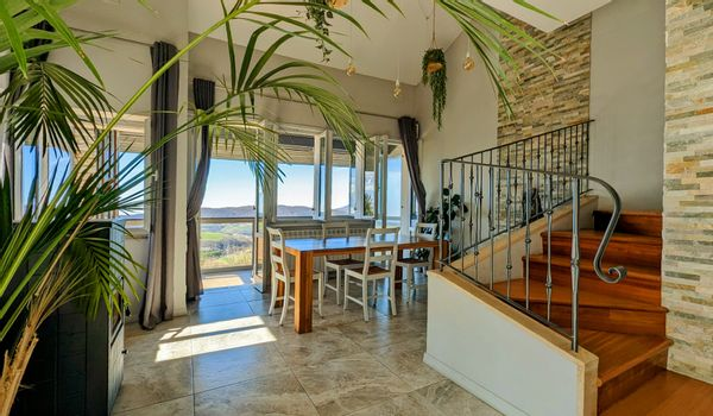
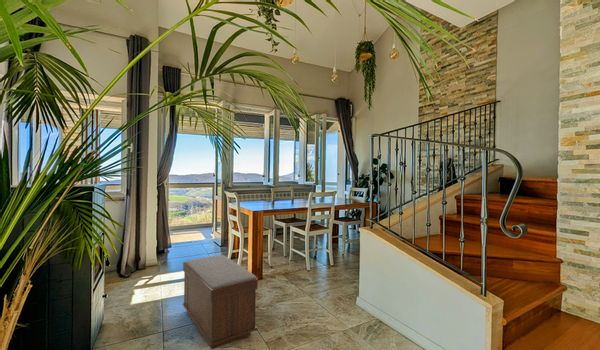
+ bench [182,254,259,350]
